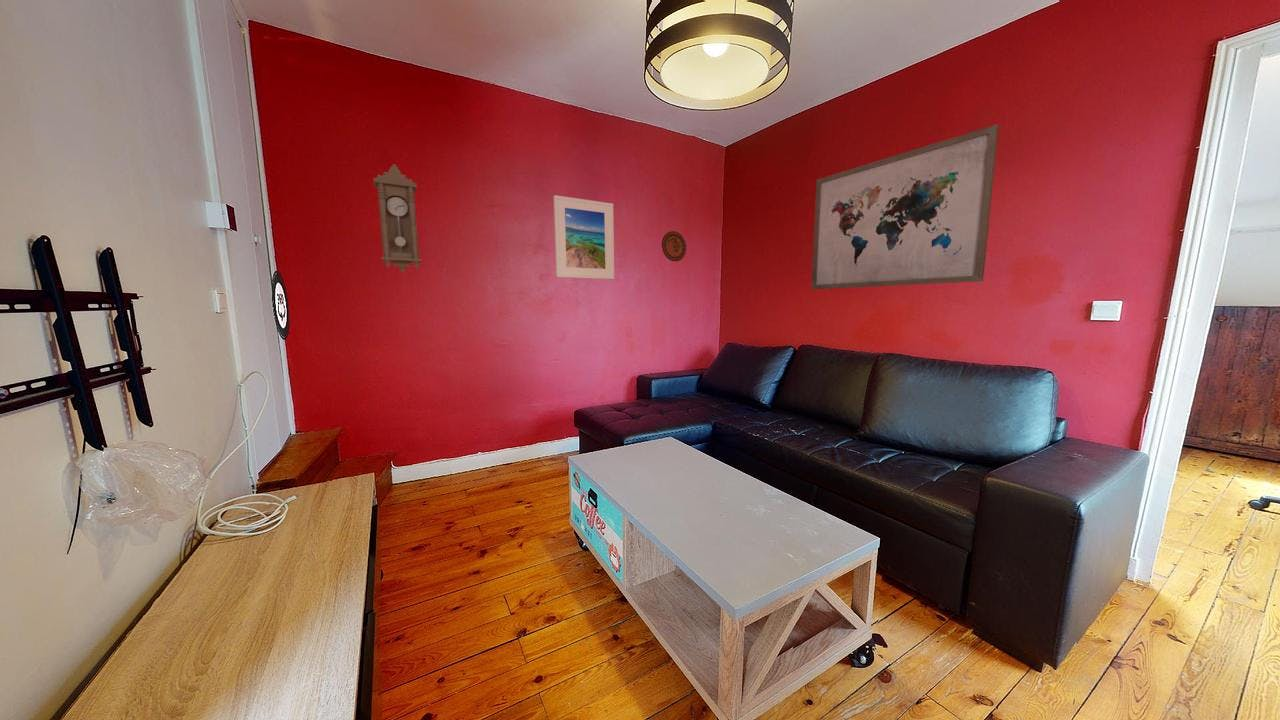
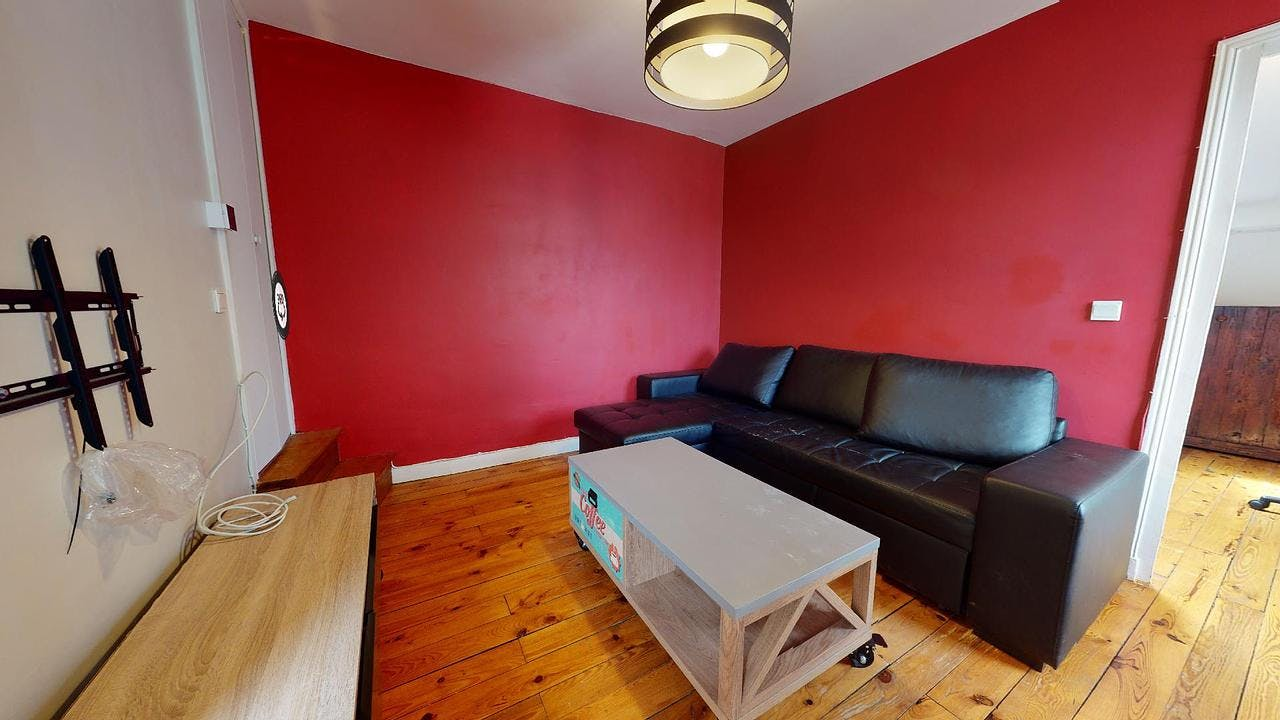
- wall art [810,123,1000,291]
- decorative plate [661,230,687,262]
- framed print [553,194,615,280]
- pendulum clock [372,163,423,274]
